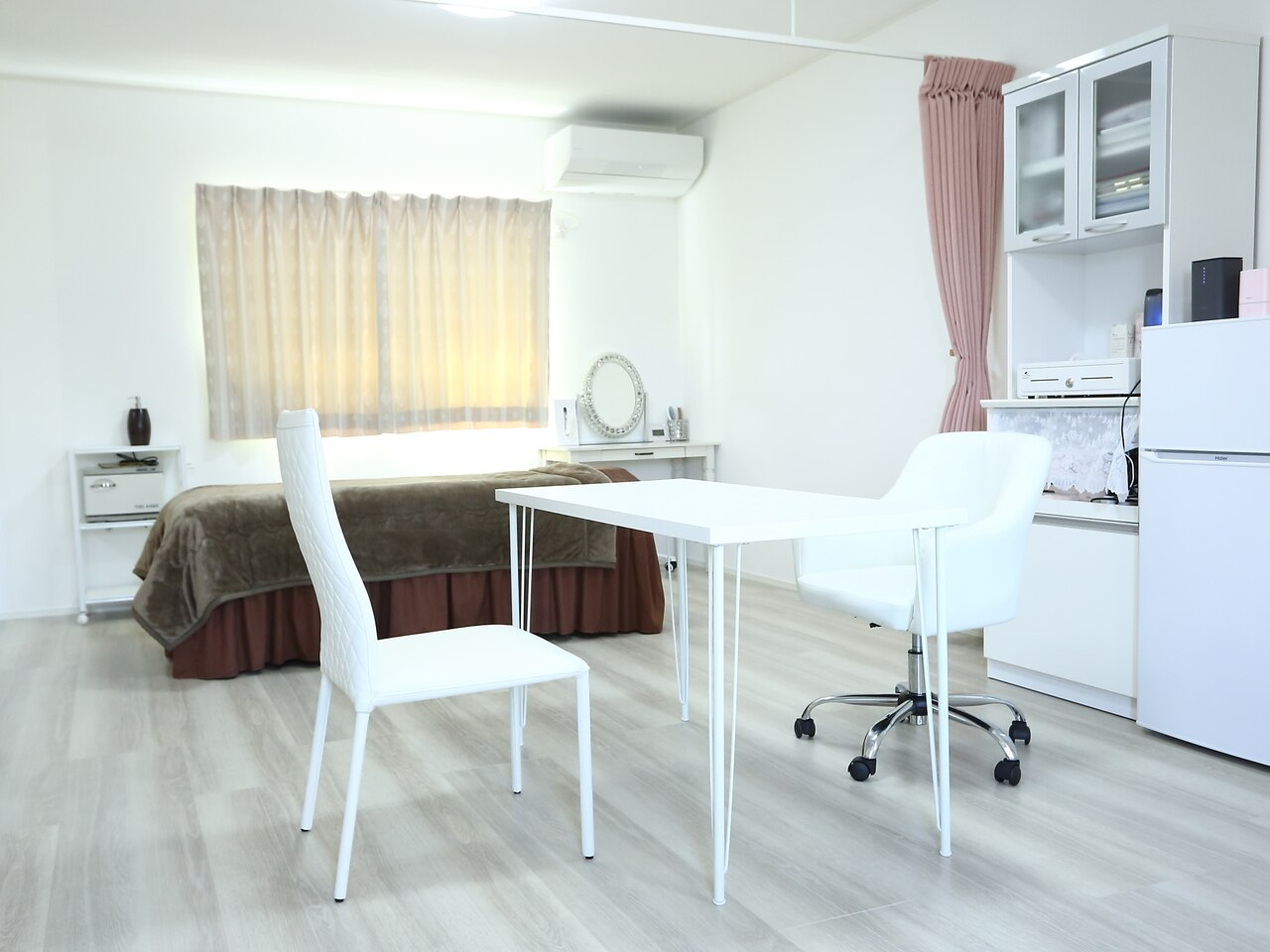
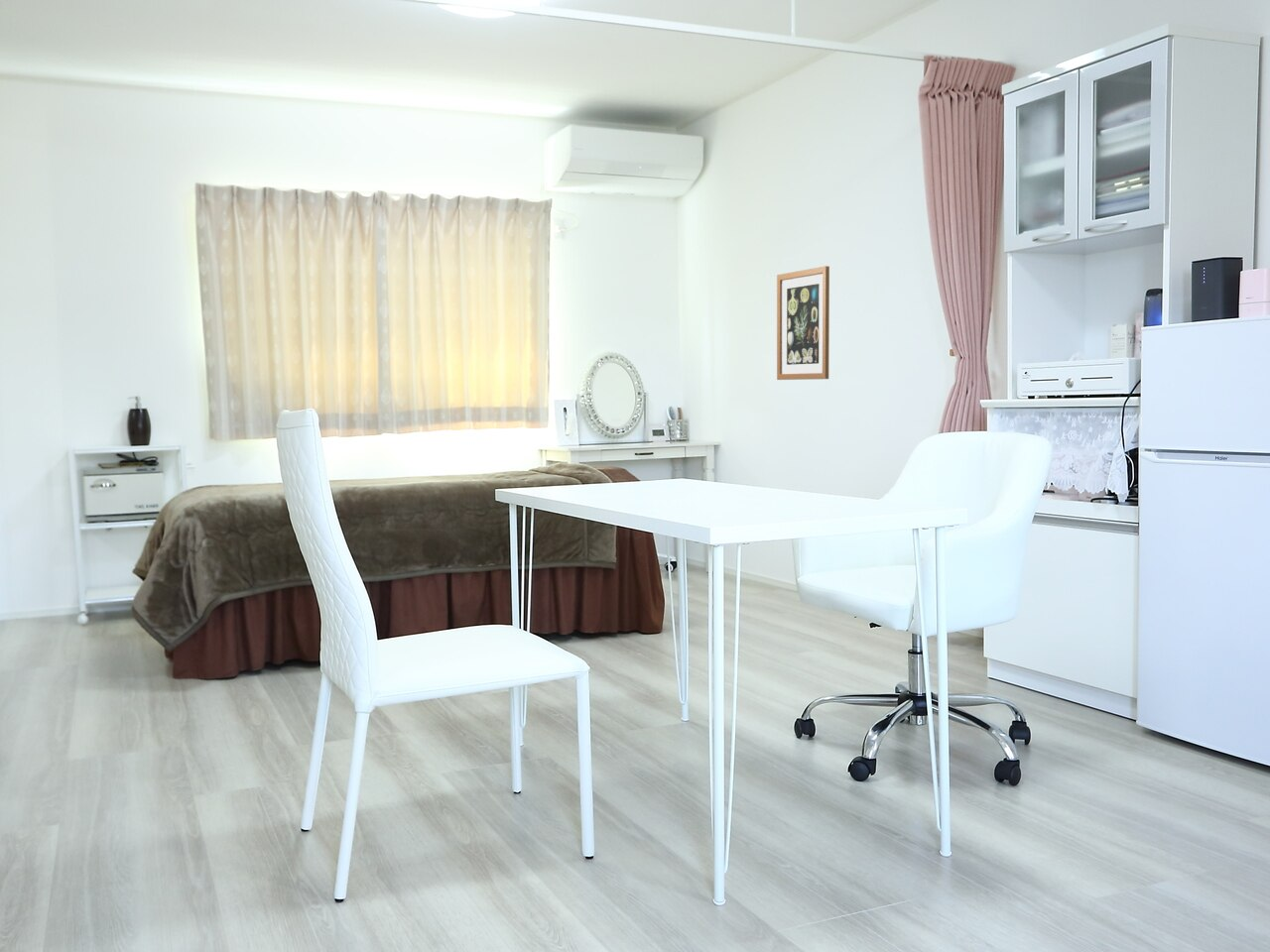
+ wall art [776,265,830,381]
